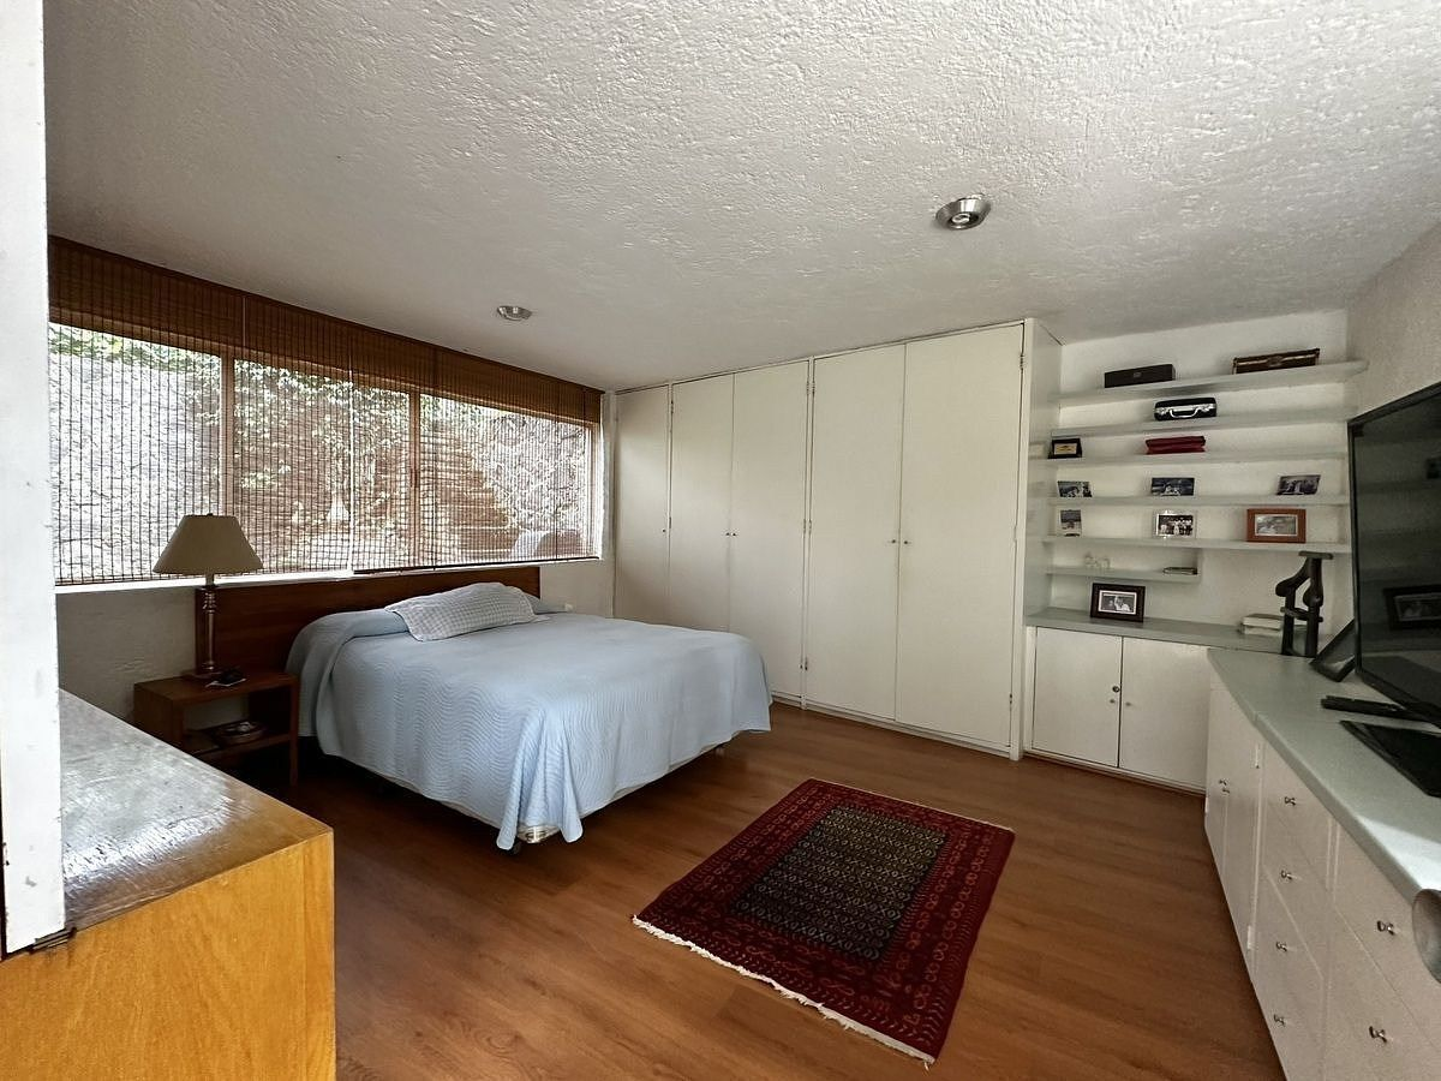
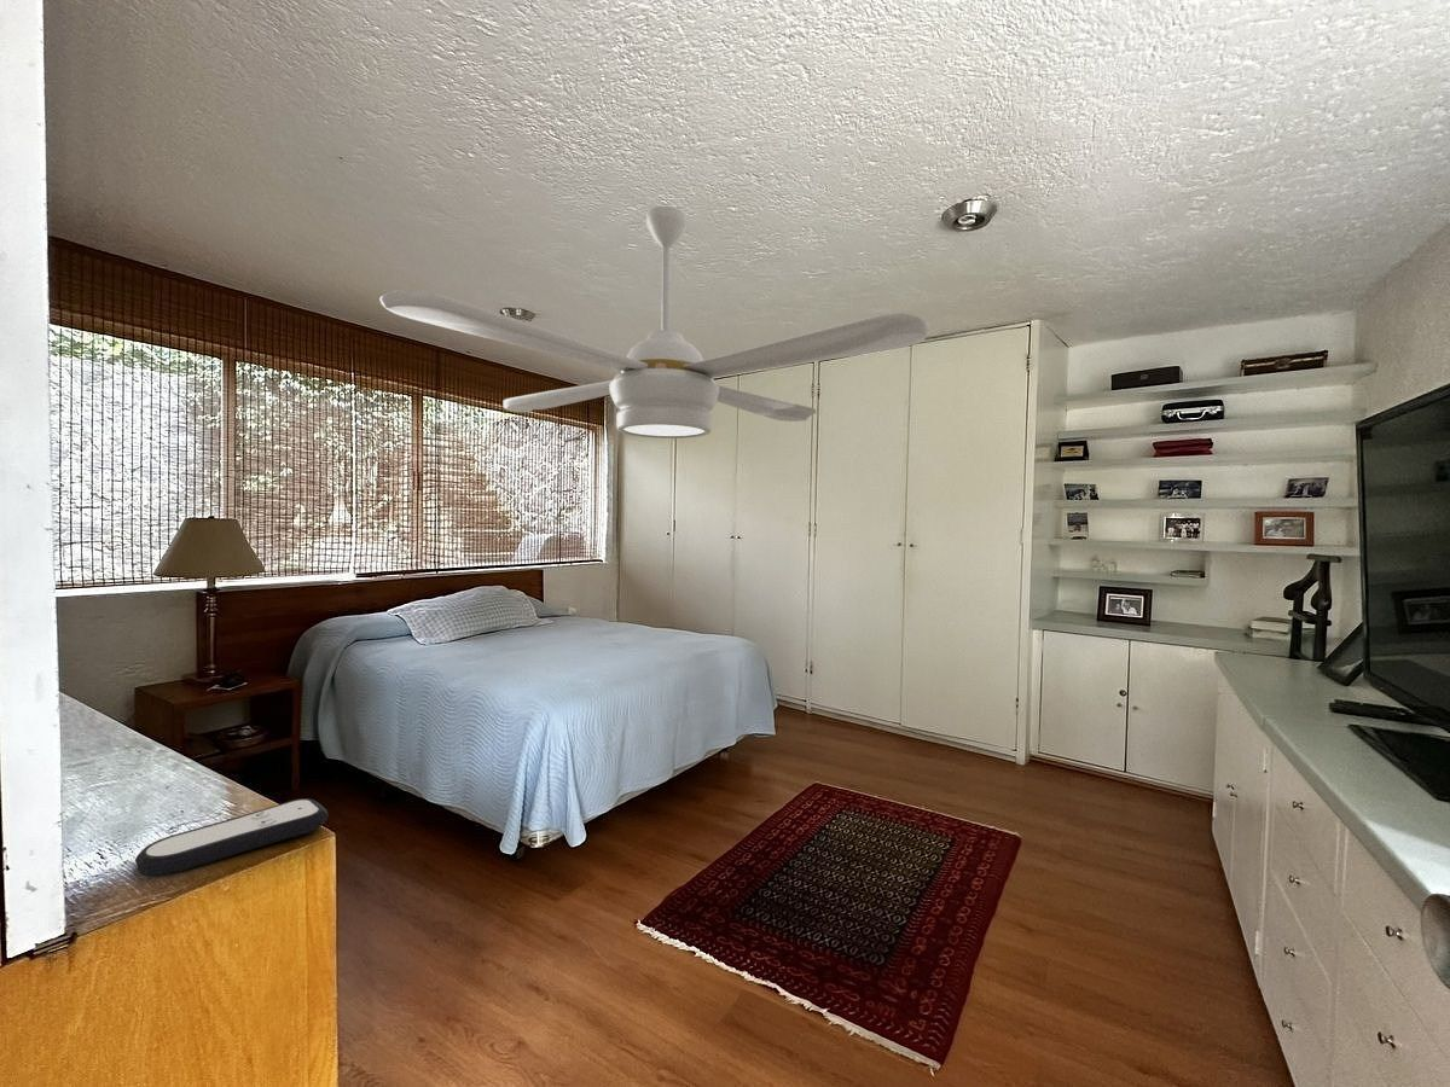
+ remote control [134,797,329,877]
+ ceiling fan [378,205,930,440]
